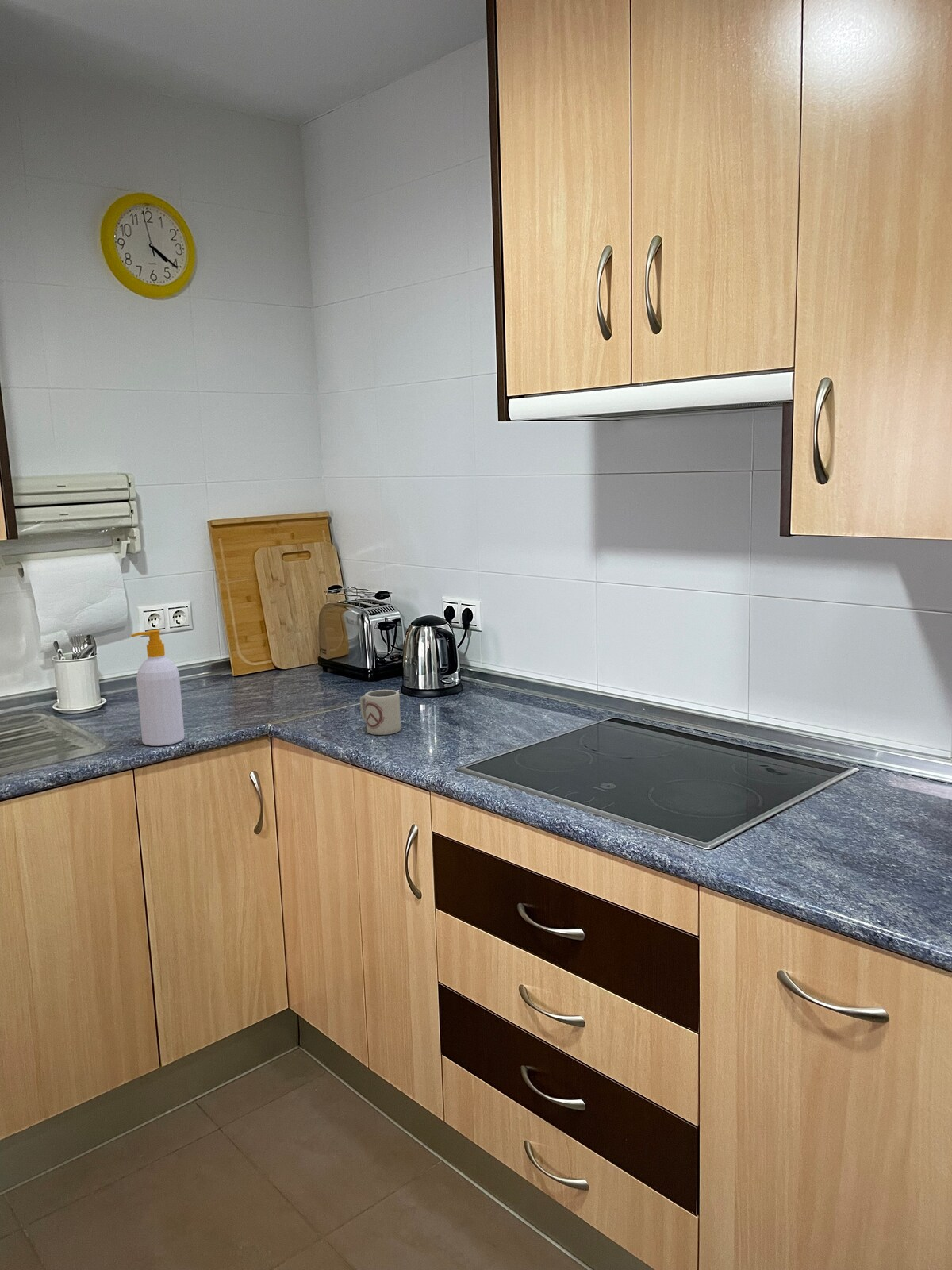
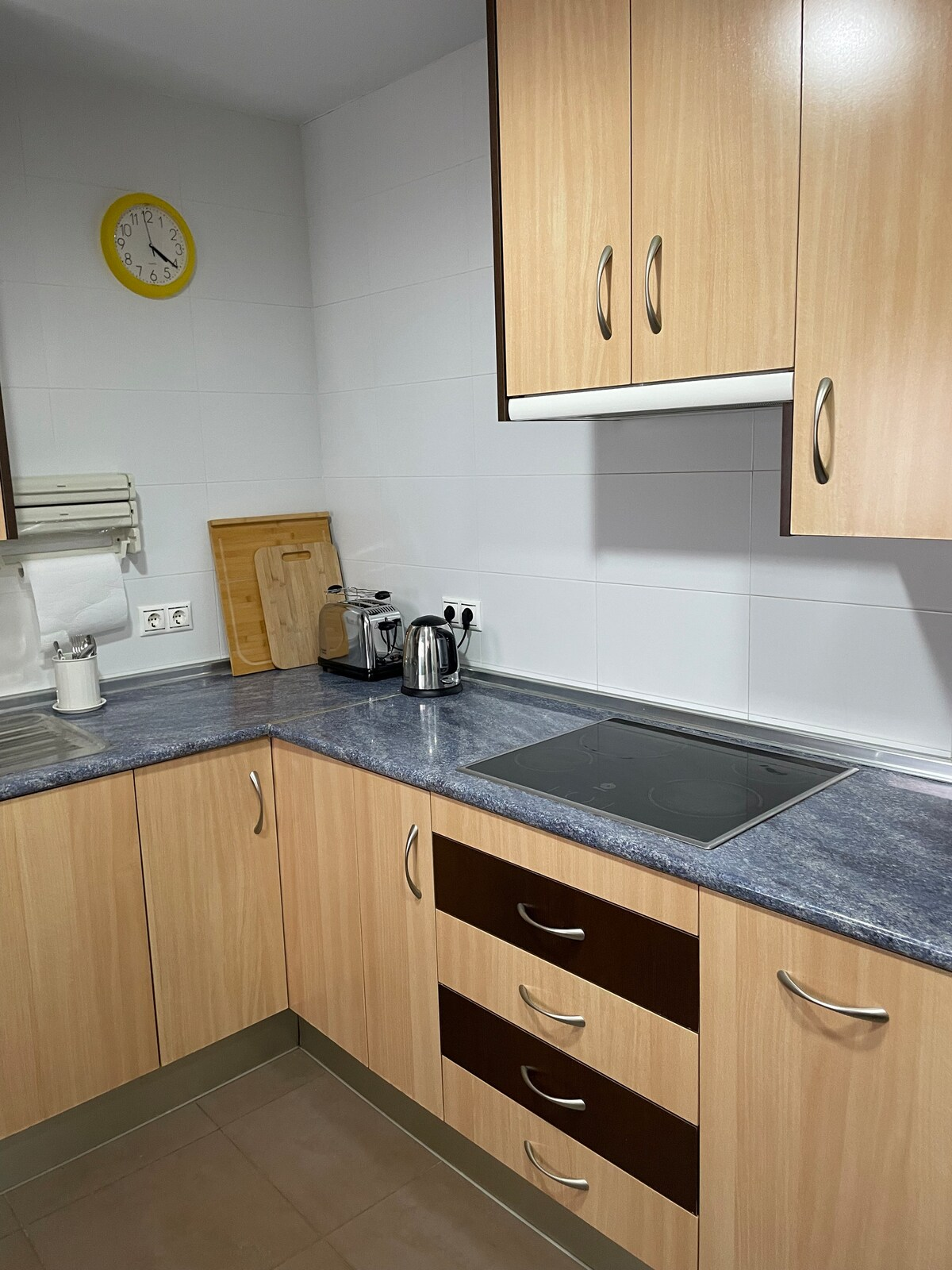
- soap bottle [130,629,185,747]
- cup [359,689,401,736]
